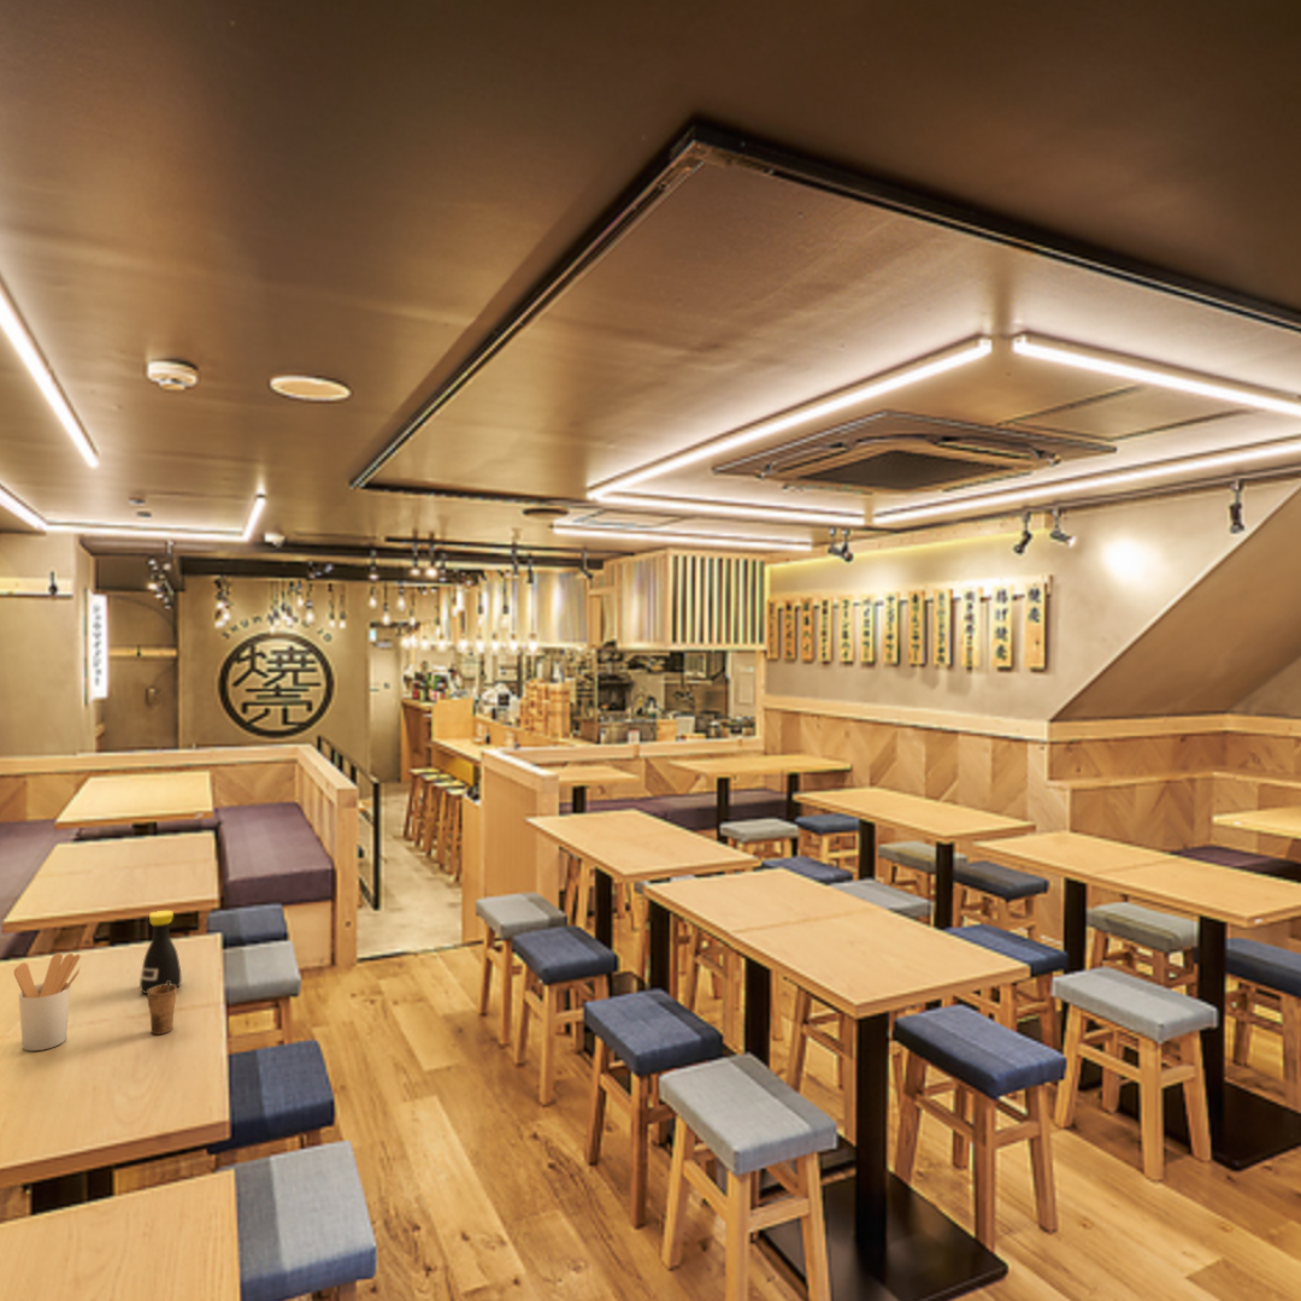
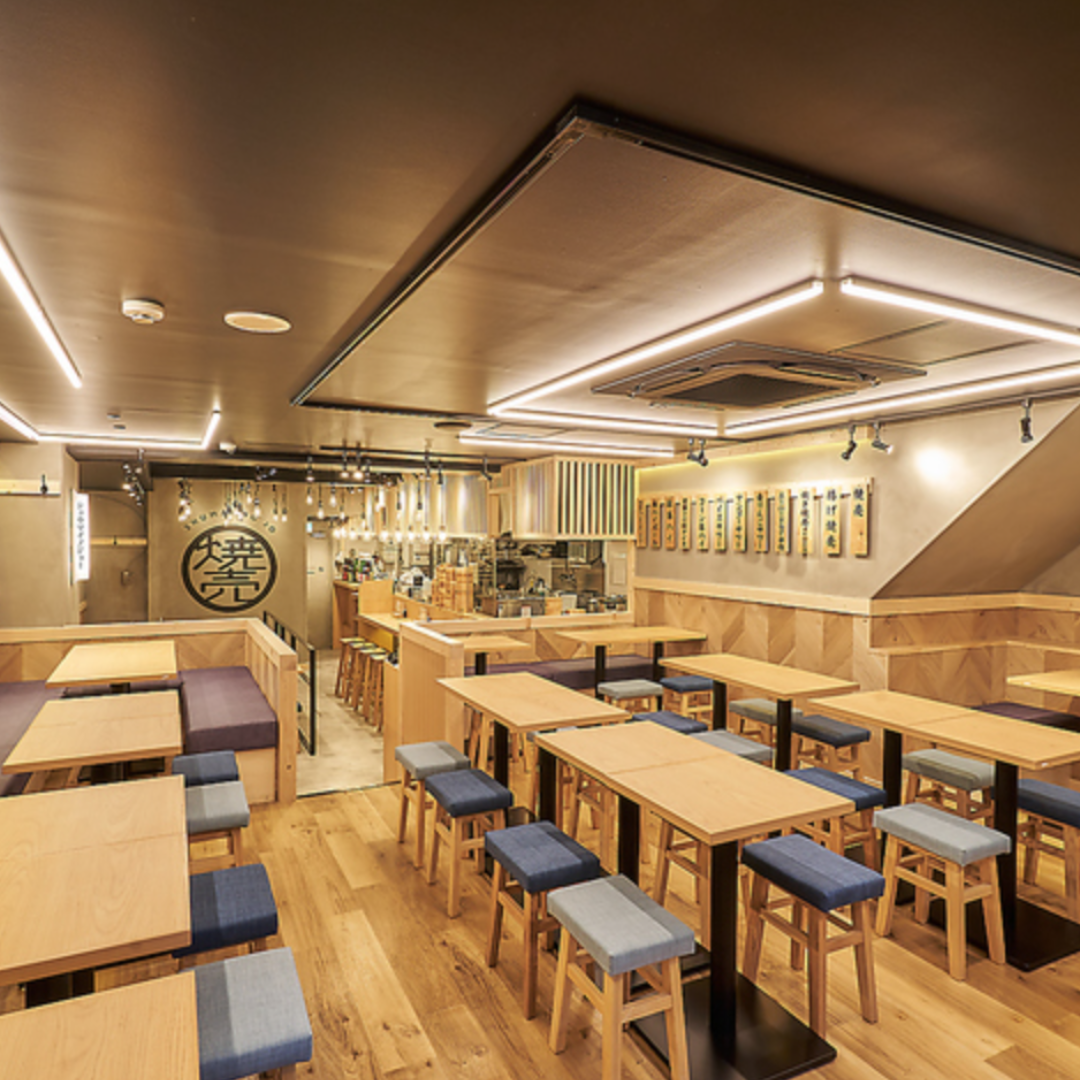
- utensil holder [12,952,82,1052]
- cup [147,982,178,1036]
- bottle [139,909,182,995]
